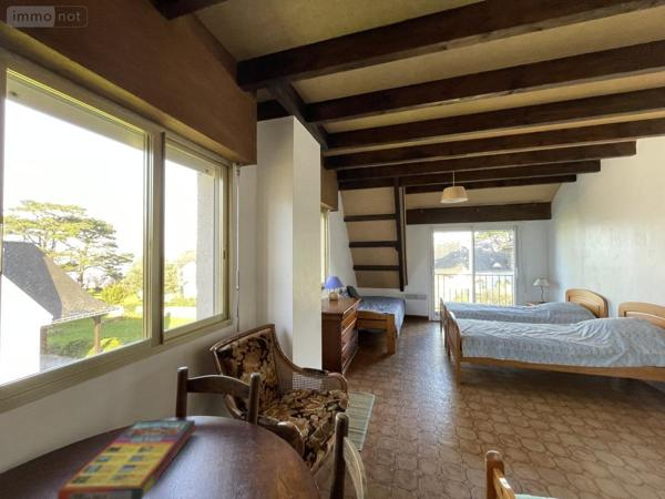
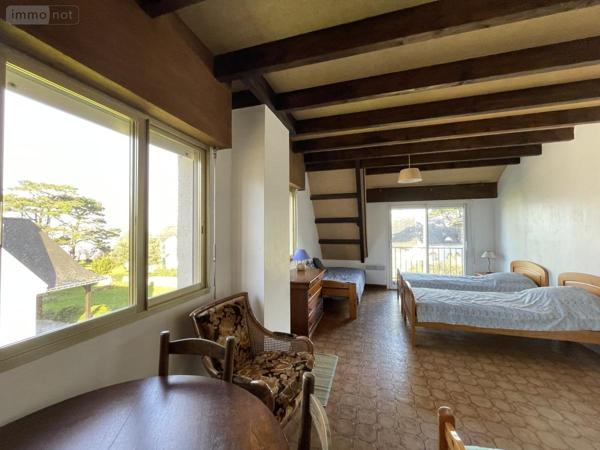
- game compilation box [57,419,196,499]
